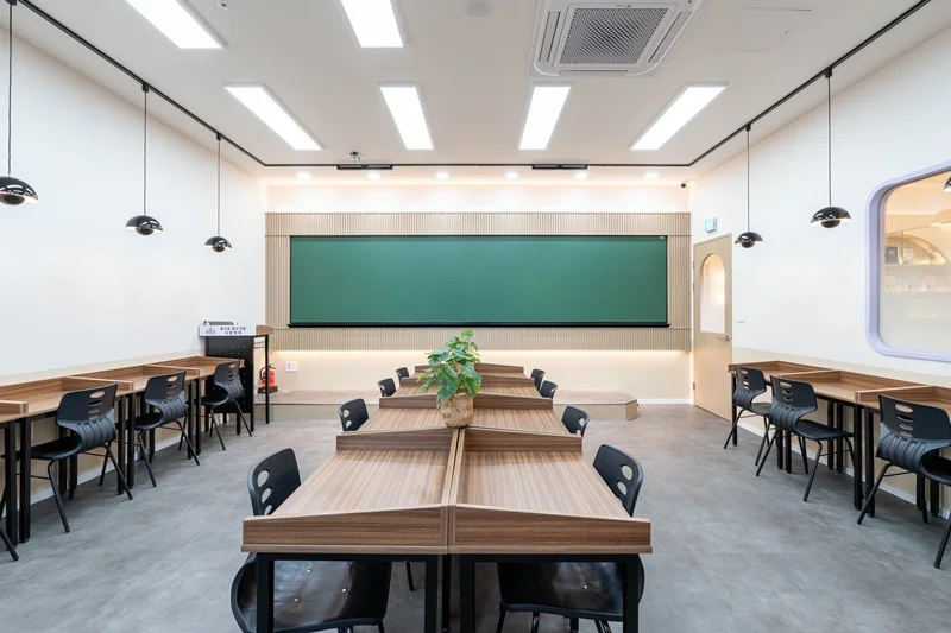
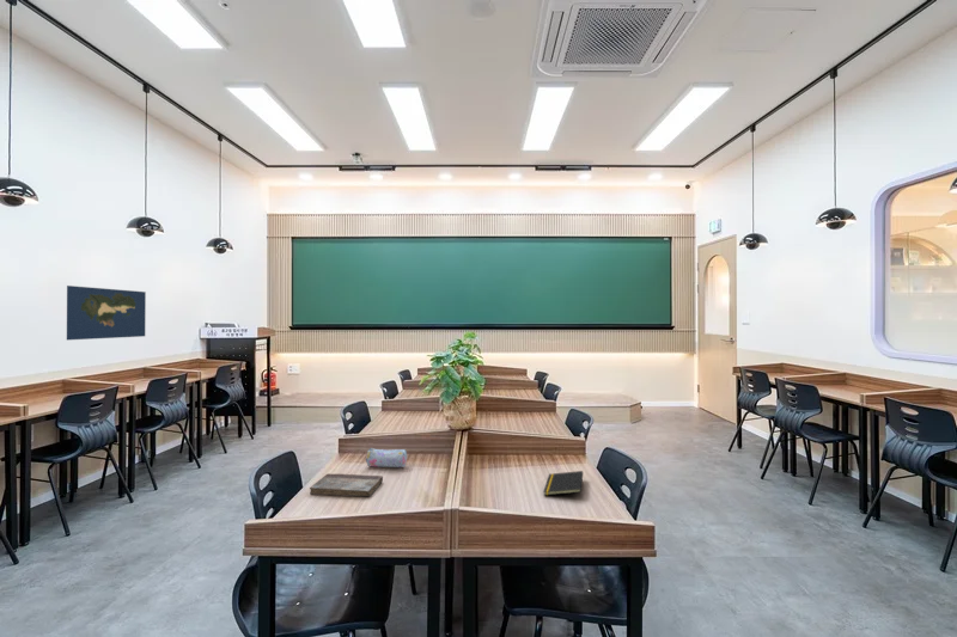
+ pencil case [365,447,408,468]
+ book [309,472,384,497]
+ notepad [542,470,584,496]
+ map [66,284,147,341]
